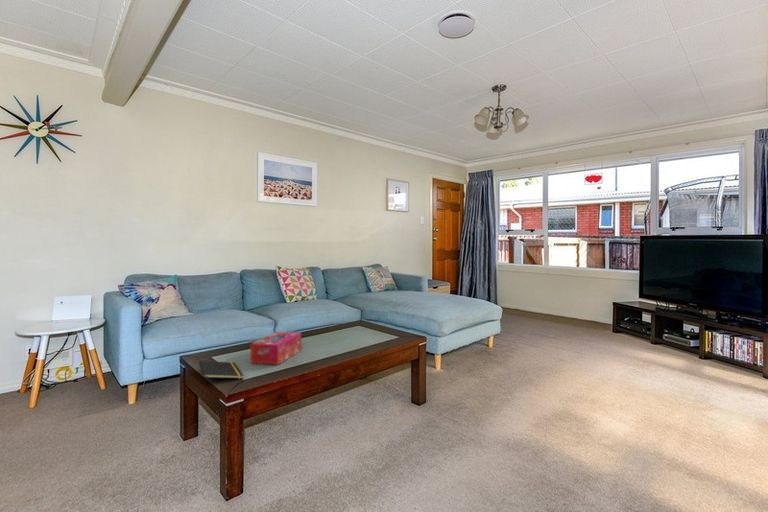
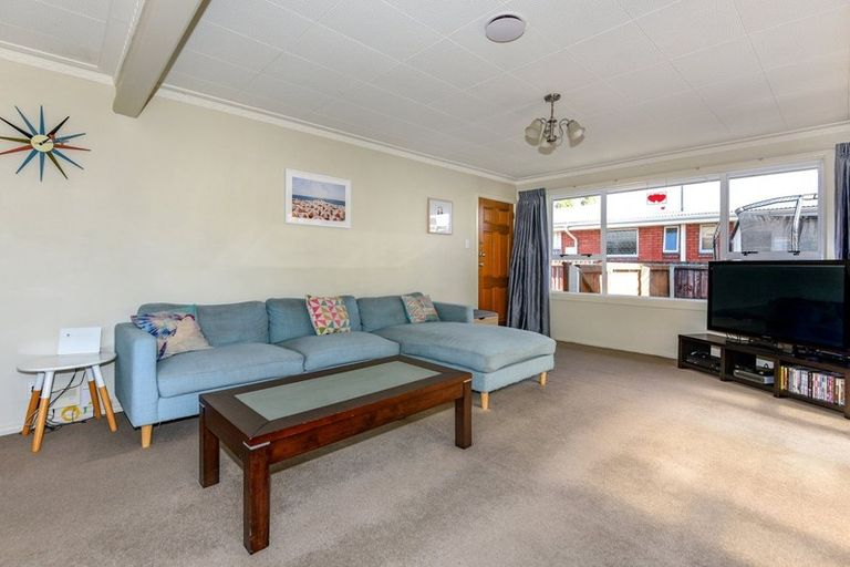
- notepad [198,360,244,386]
- tissue box [249,331,302,366]
